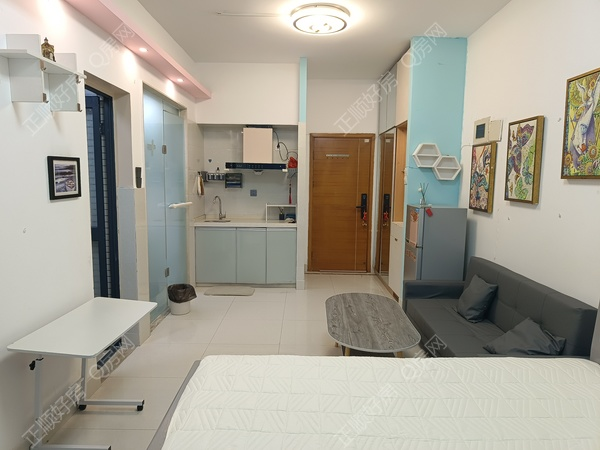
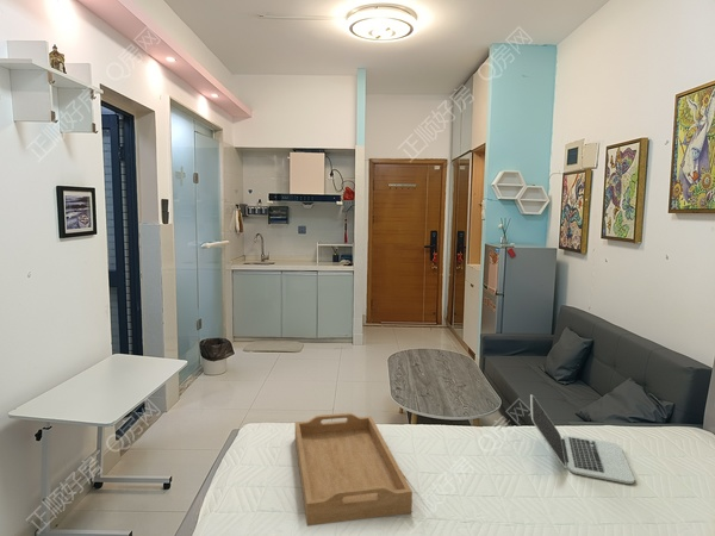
+ serving tray [294,412,414,528]
+ laptop [529,393,635,485]
